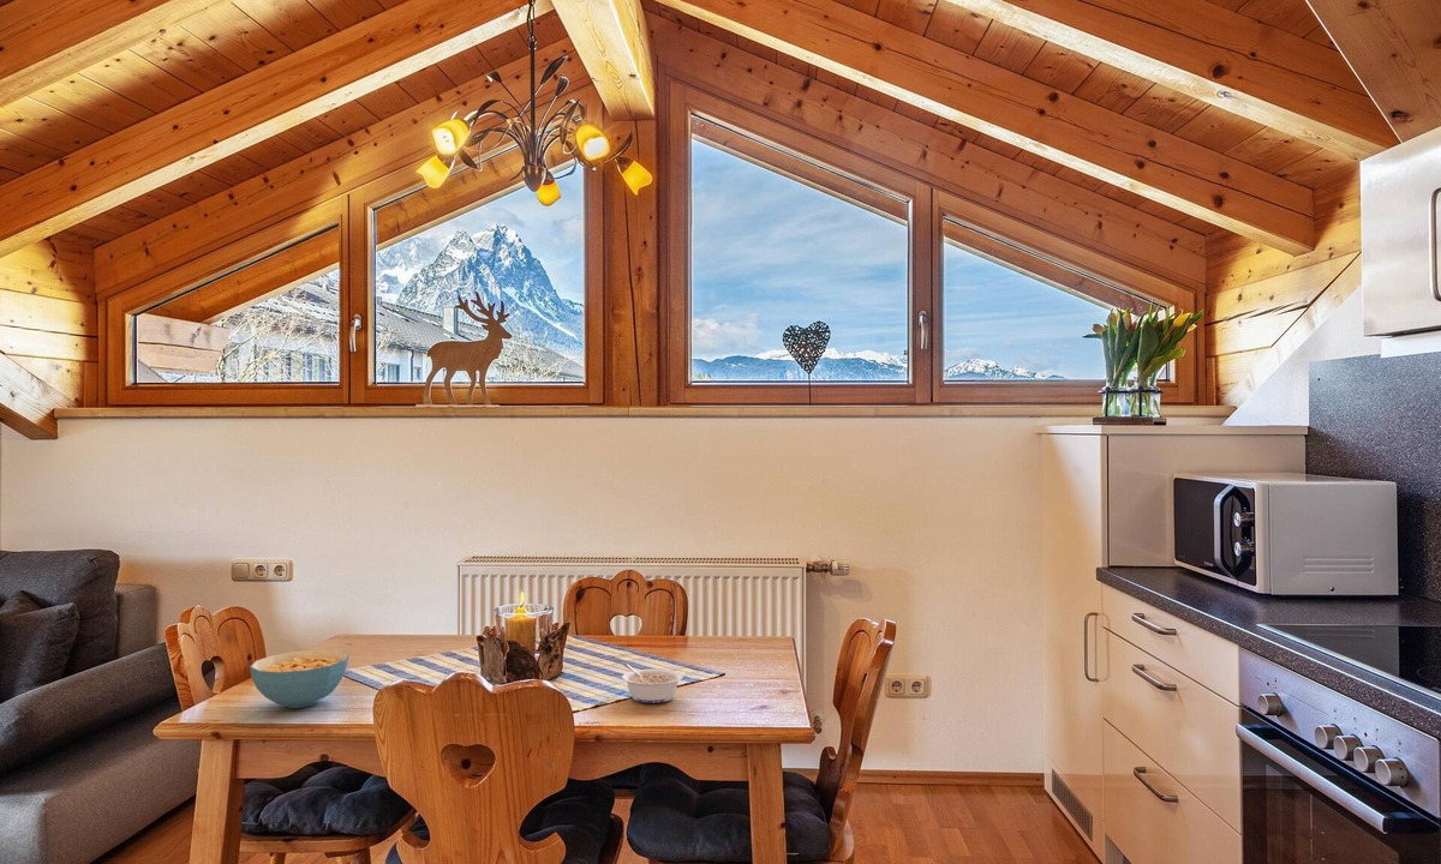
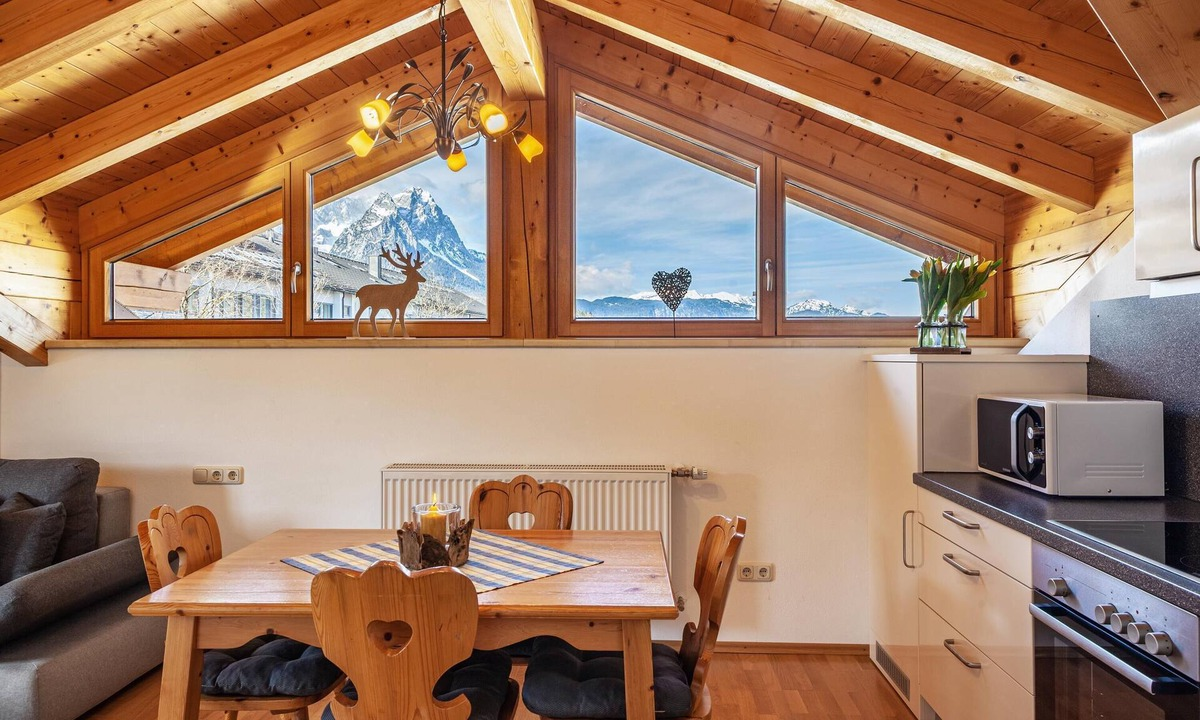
- legume [621,662,684,704]
- cereal bowl [249,648,349,709]
